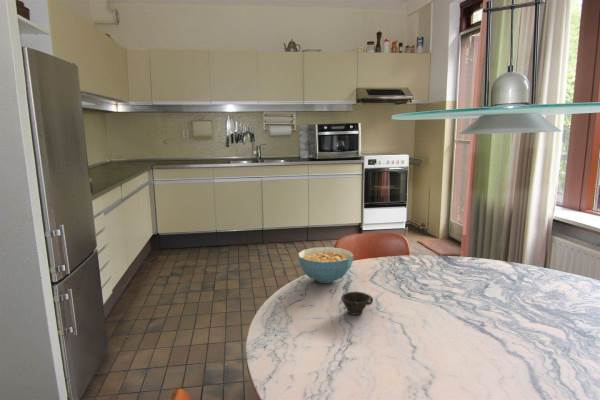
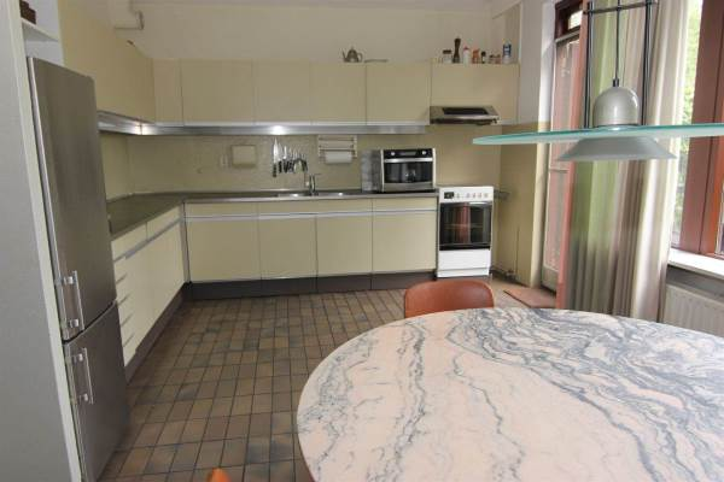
- cup [340,291,374,316]
- cereal bowl [297,246,354,284]
